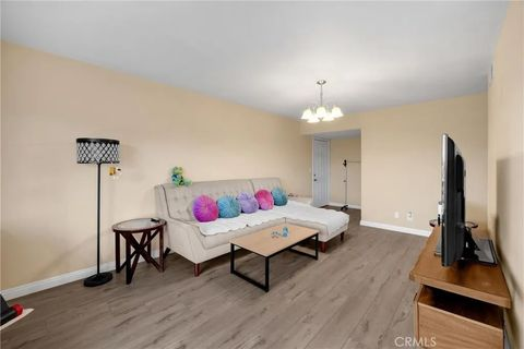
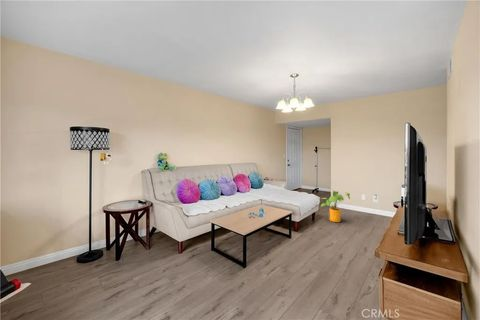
+ house plant [320,190,351,223]
